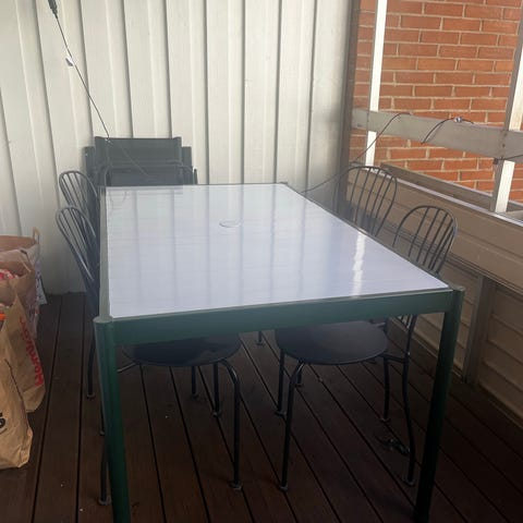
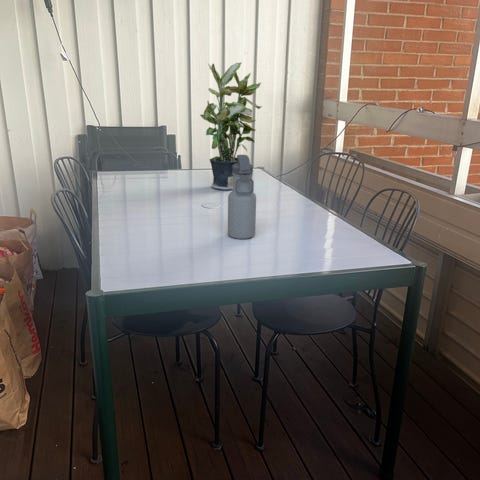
+ potted plant [199,62,263,191]
+ water bottle [227,154,257,240]
